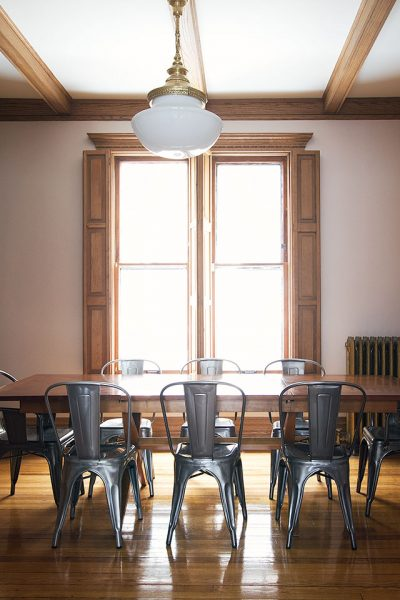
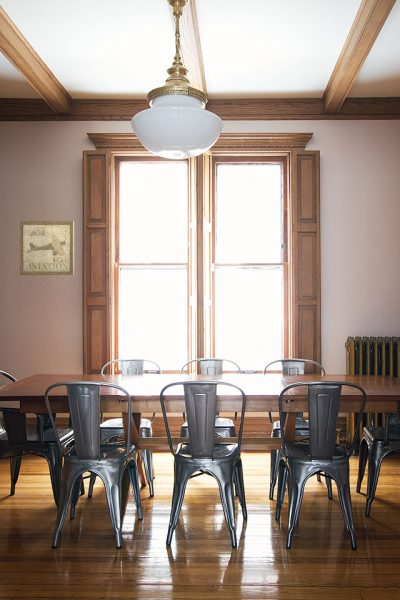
+ wall art [19,220,75,276]
